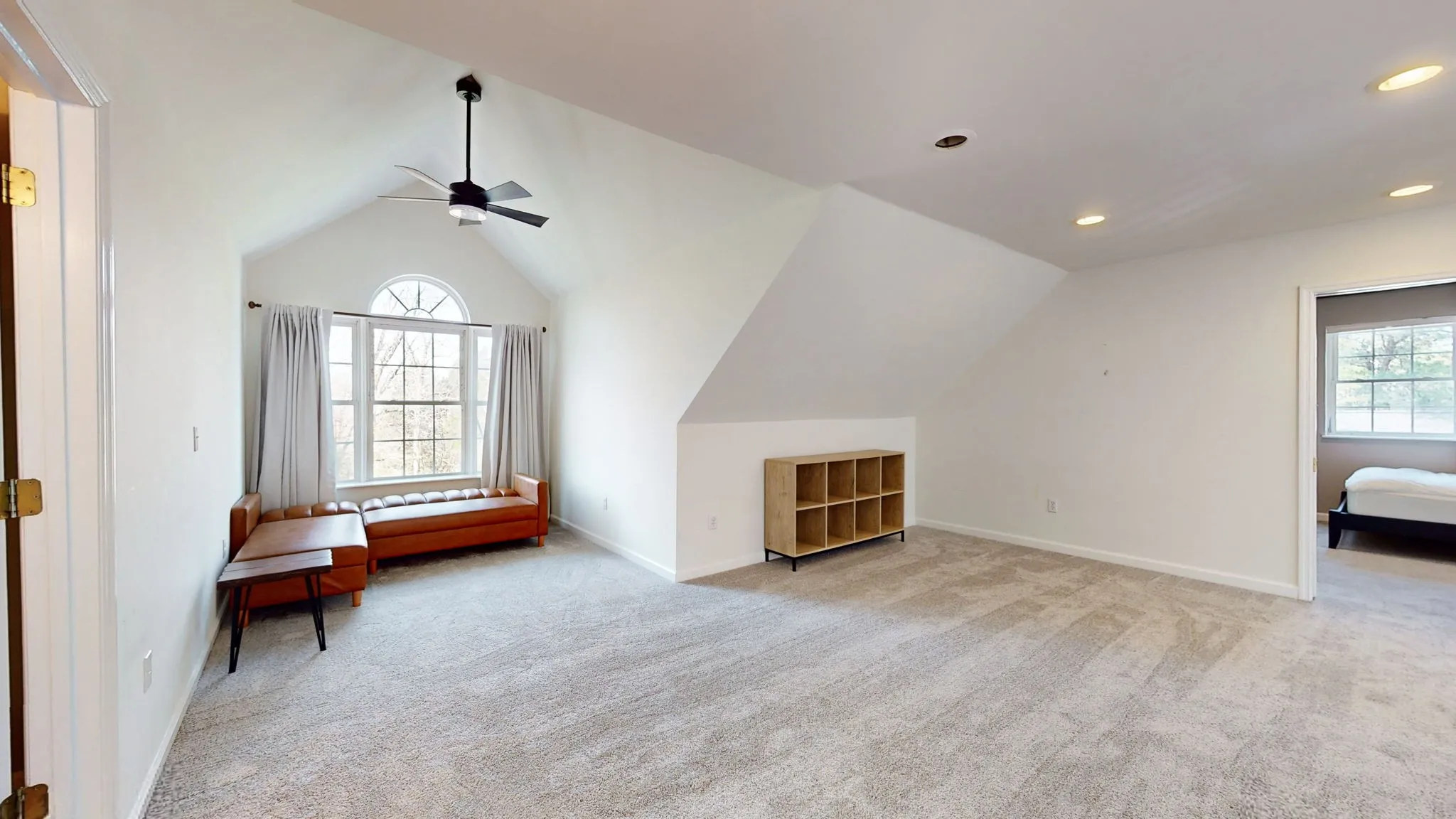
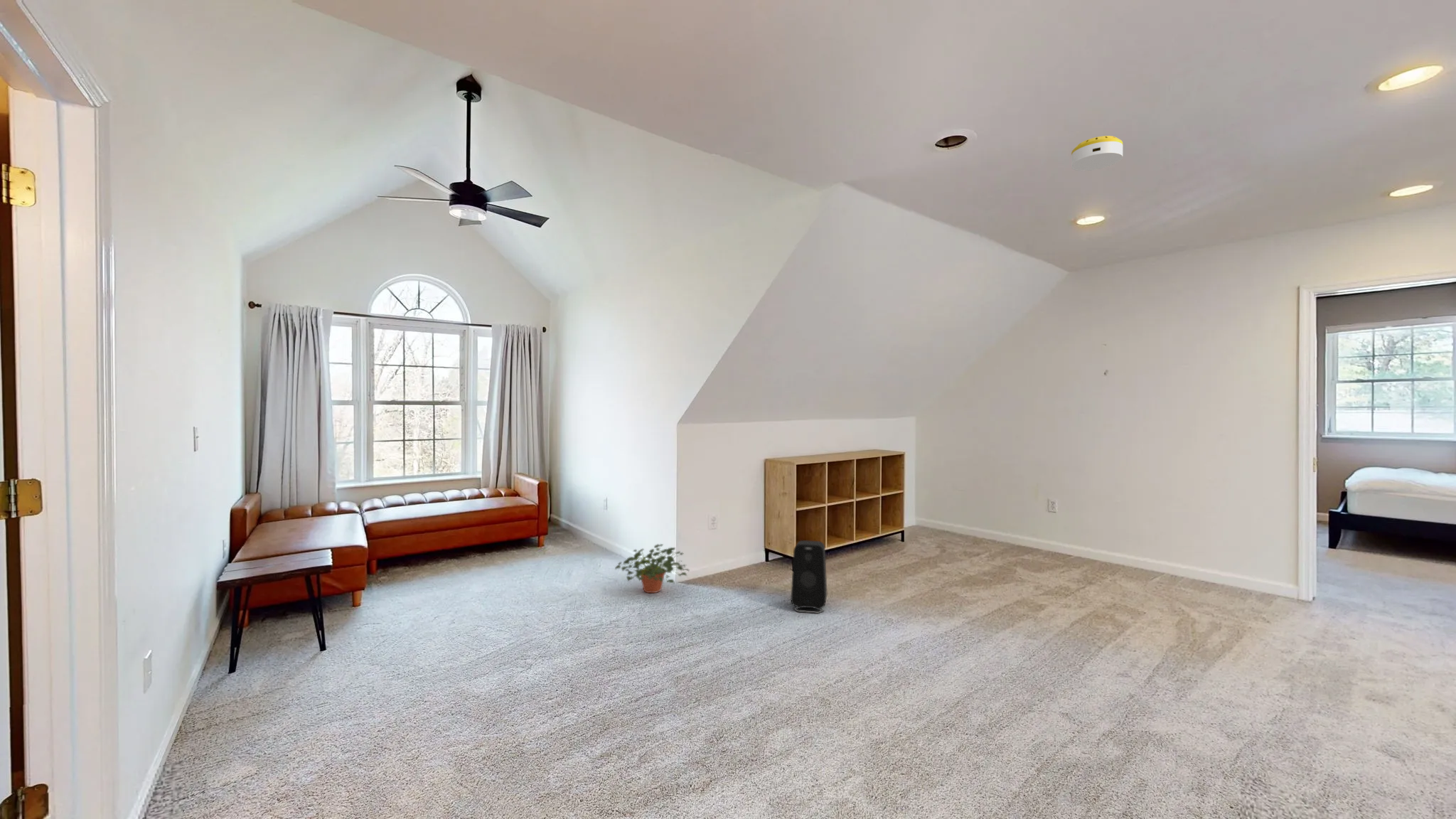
+ smoke detector [1071,135,1123,171]
+ potted plant [614,543,690,594]
+ speaker [790,540,828,614]
